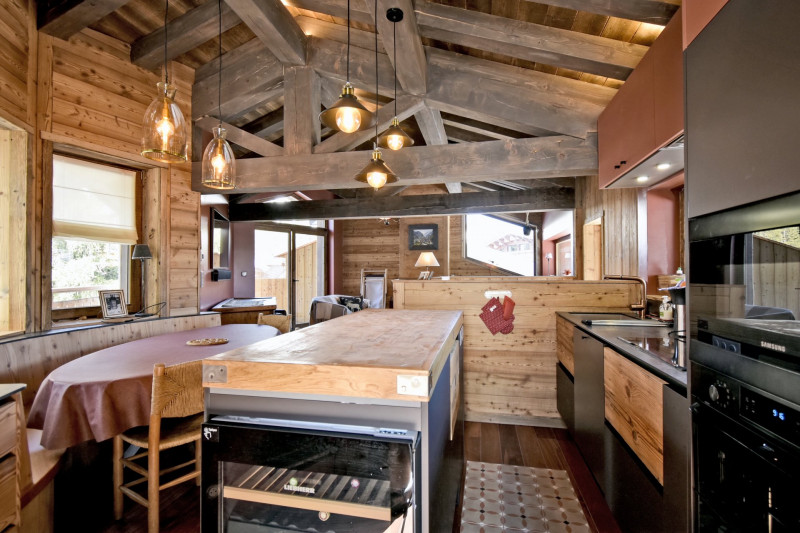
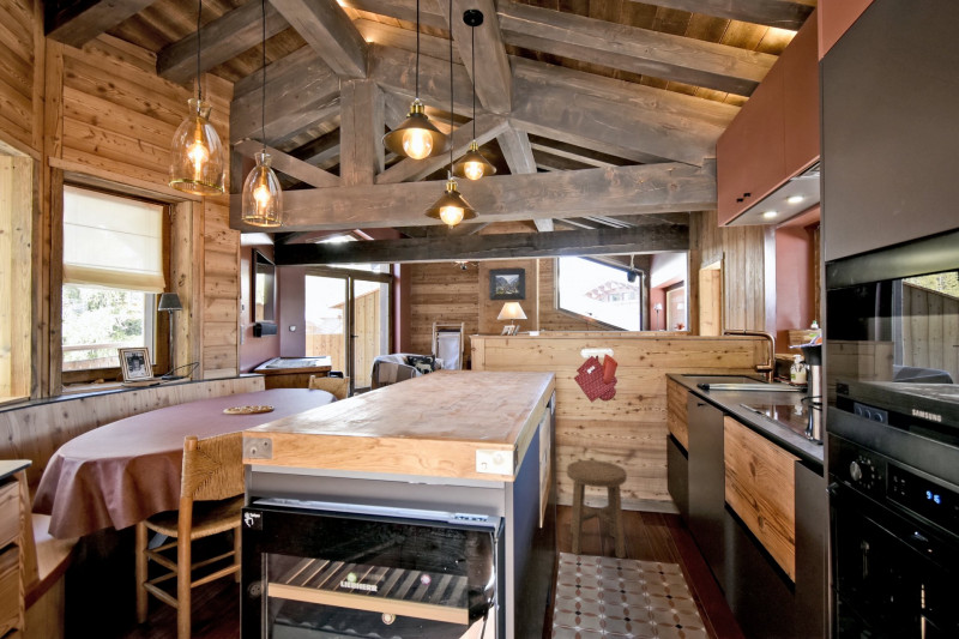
+ stool [566,459,628,560]
